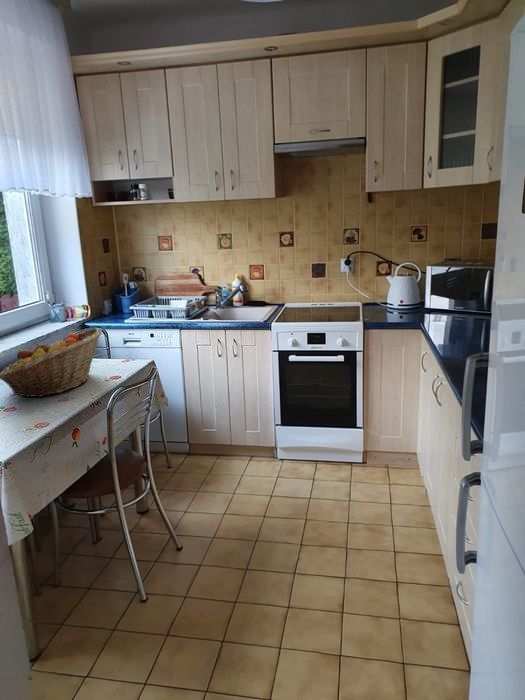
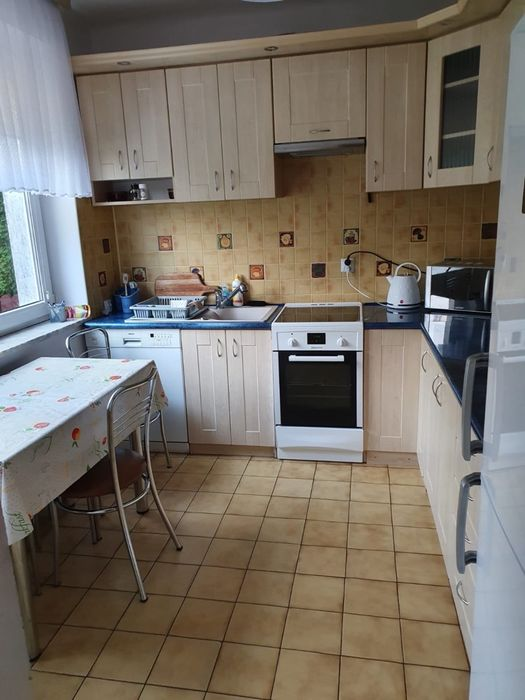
- fruit basket [0,327,103,398]
